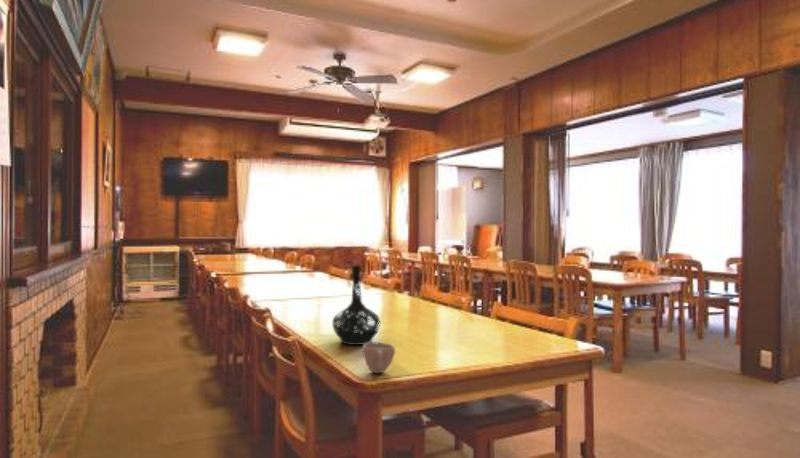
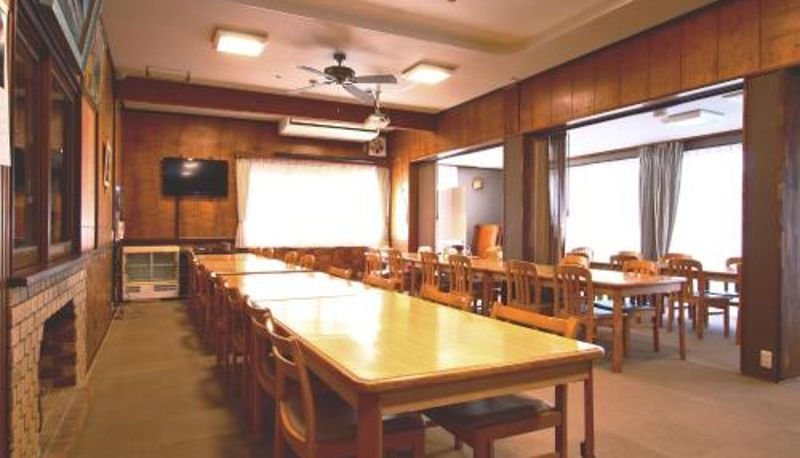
- bottle [331,265,381,346]
- cup [361,342,396,374]
